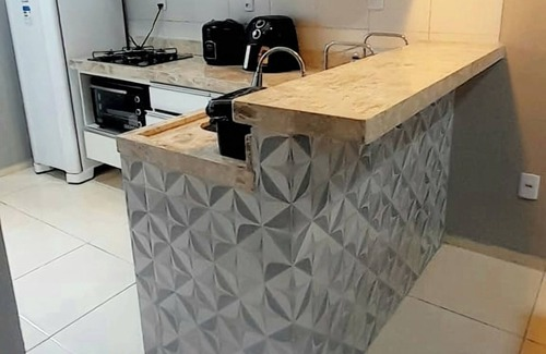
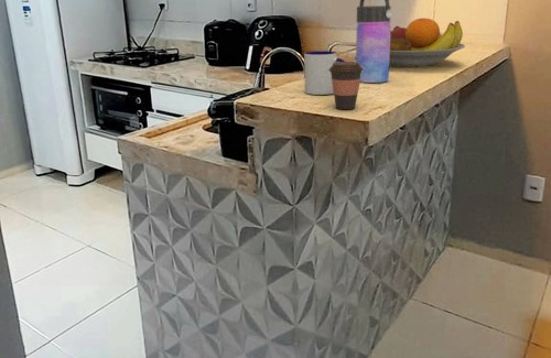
+ coffee cup [329,61,364,110]
+ water bottle [355,0,392,84]
+ fruit bowl [389,18,466,68]
+ mug [303,50,346,96]
